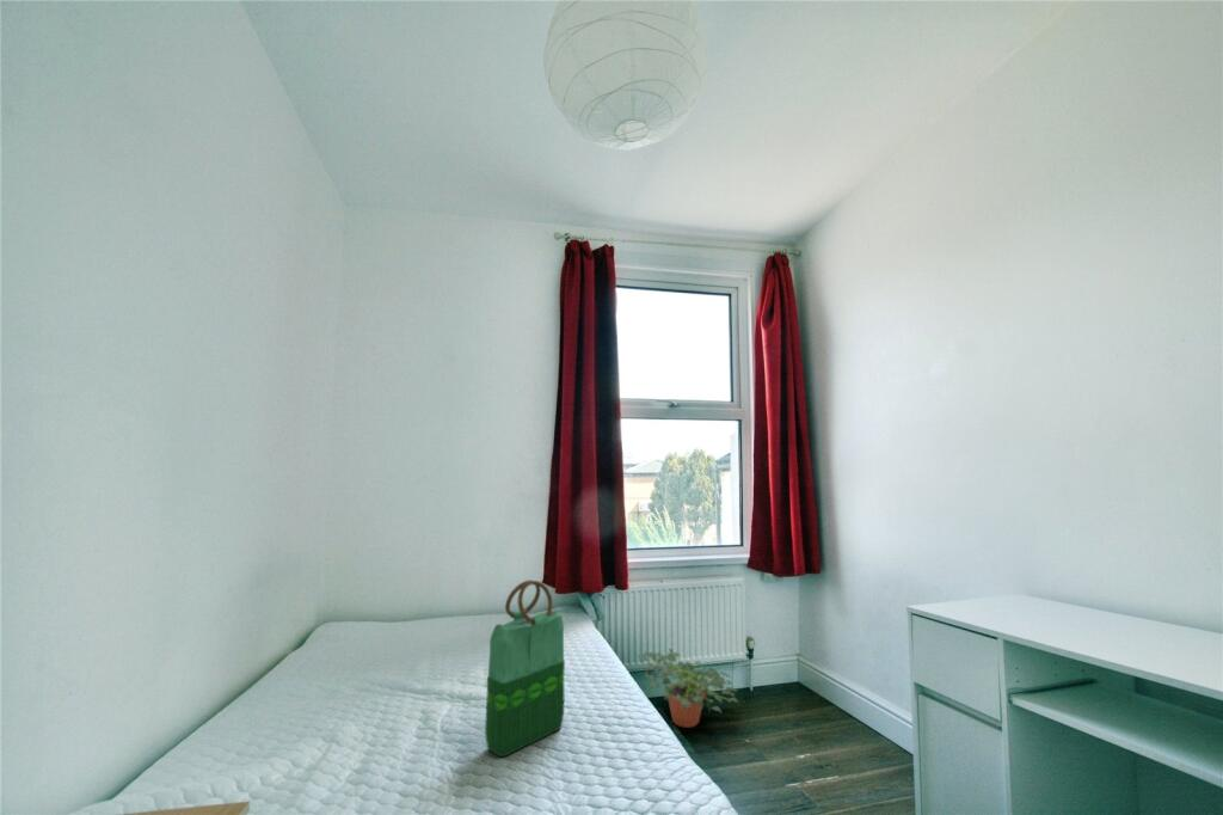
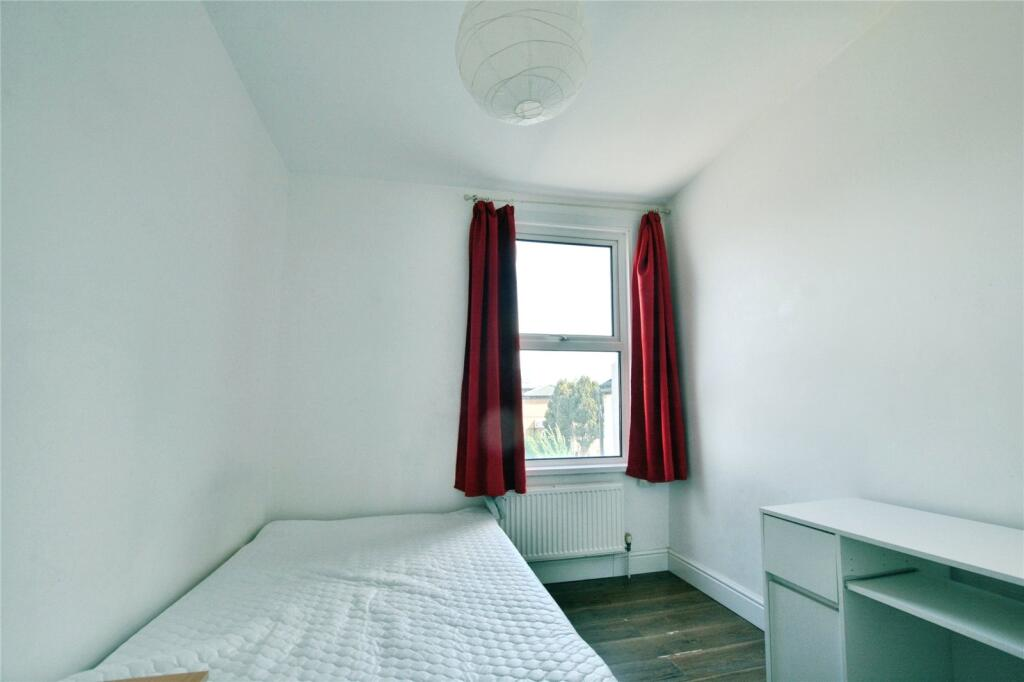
- tote bag [484,578,566,758]
- potted plant [637,648,739,729]
